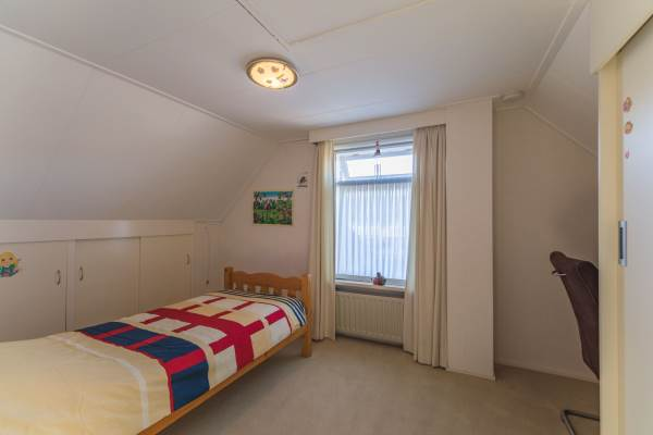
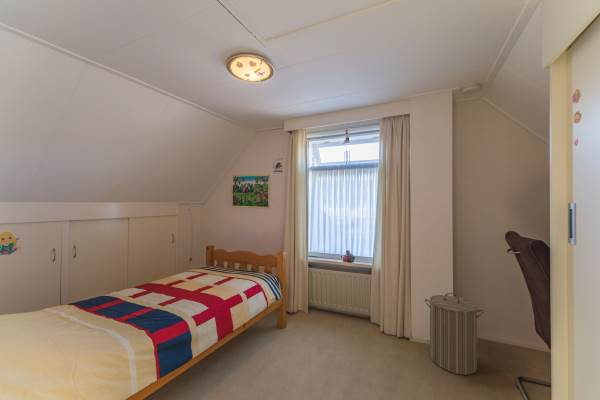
+ laundry hamper [424,292,485,376]
